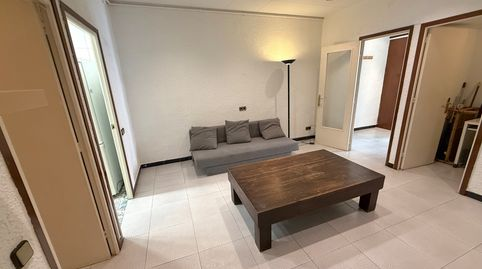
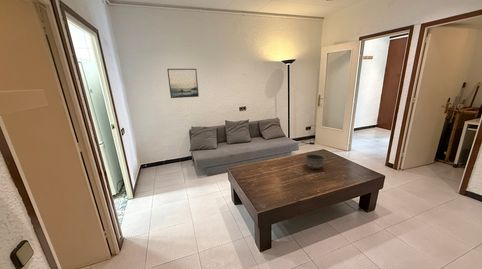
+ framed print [166,68,200,99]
+ bowl [304,152,327,170]
